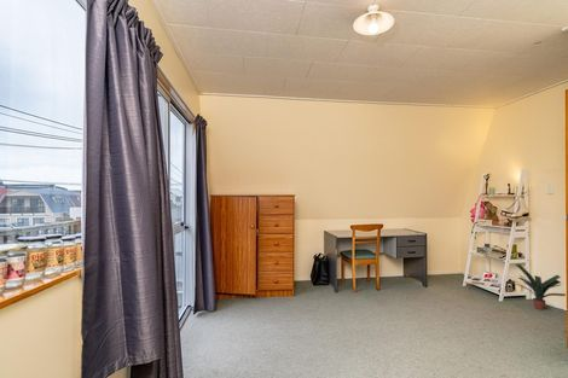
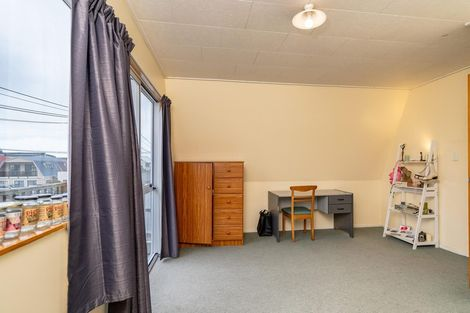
- potted plant [515,263,567,312]
